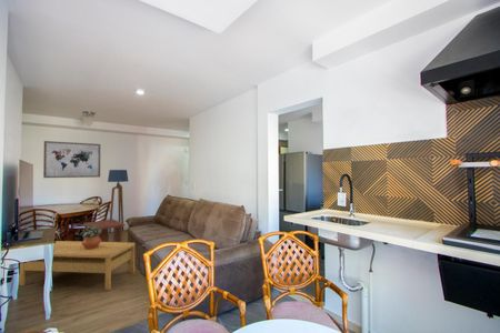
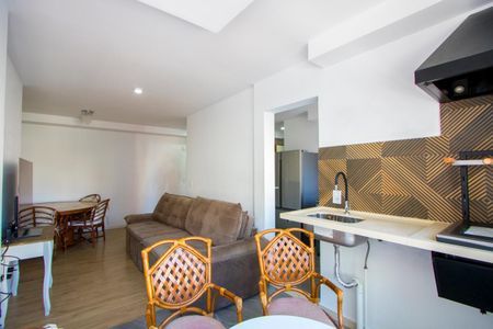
- coffee table [18,240,137,292]
- floor lamp [107,169,129,234]
- side table [82,219,126,242]
- wall art [42,140,101,179]
- potted plant [78,224,102,250]
